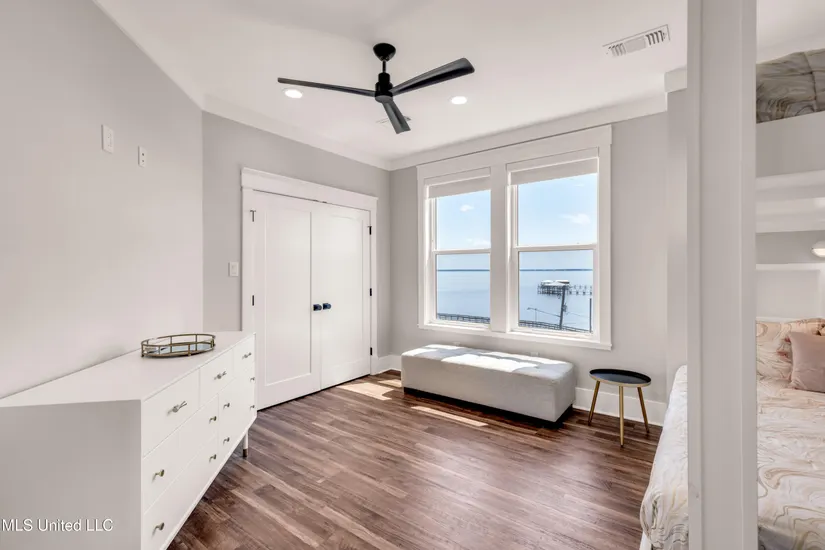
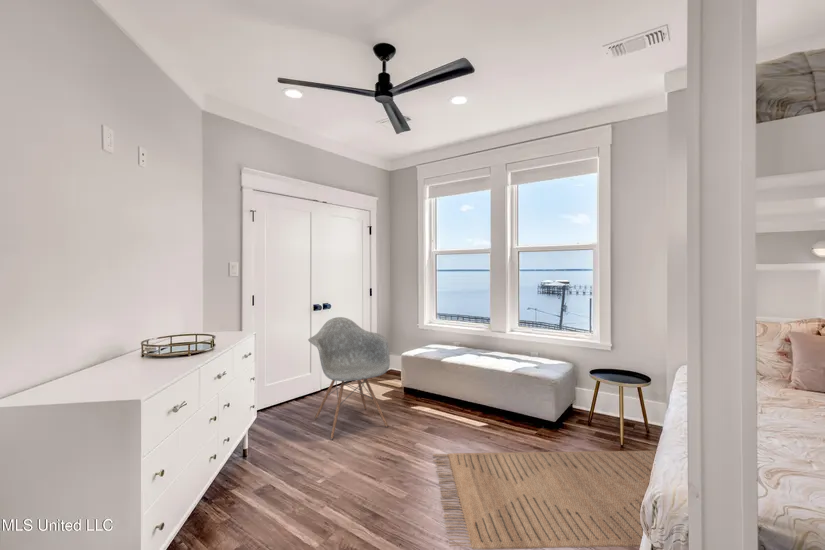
+ rug [432,450,657,550]
+ armchair [307,316,391,440]
